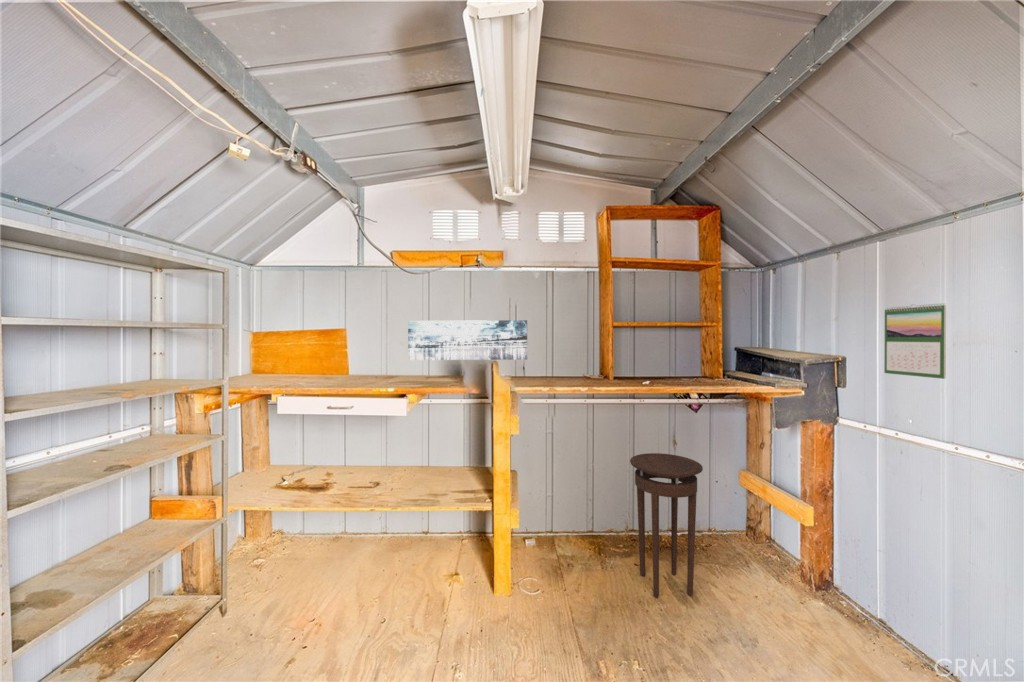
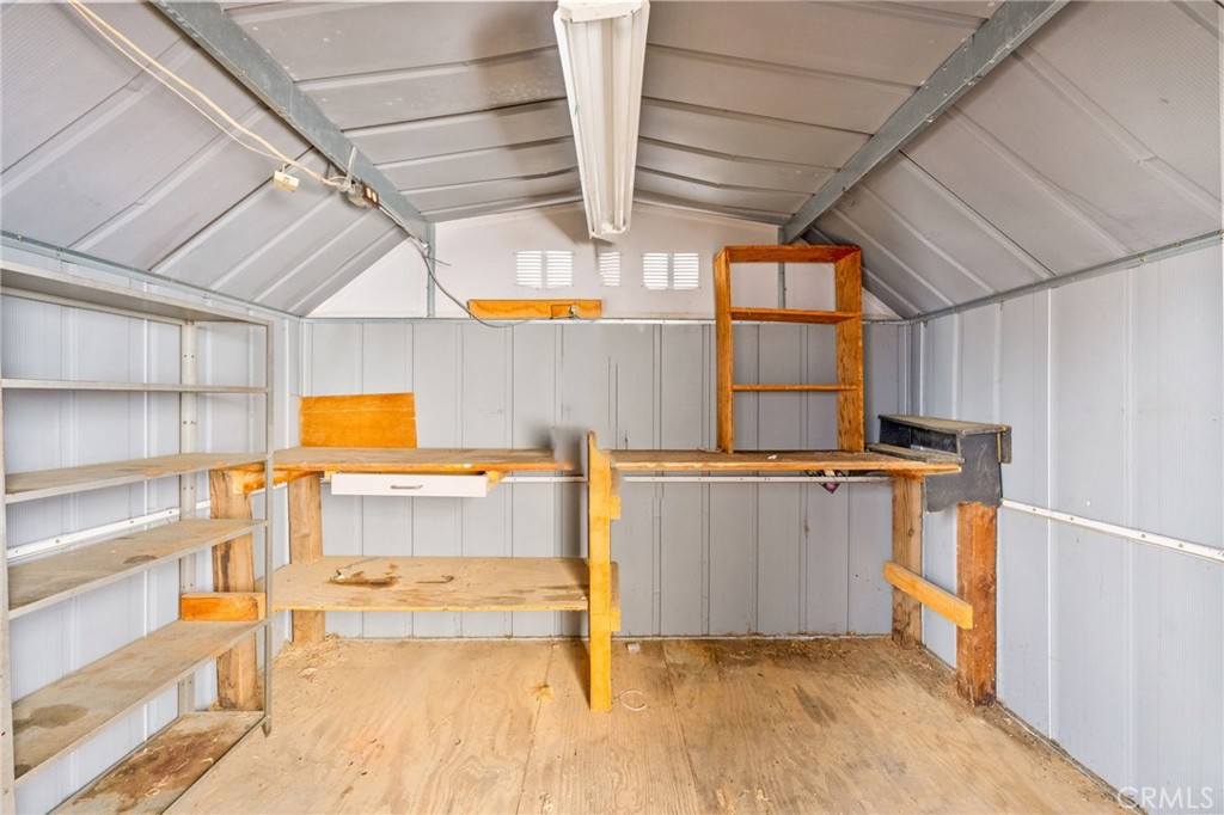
- calendar [883,302,947,380]
- stool [629,452,704,599]
- wall art [407,319,528,361]
